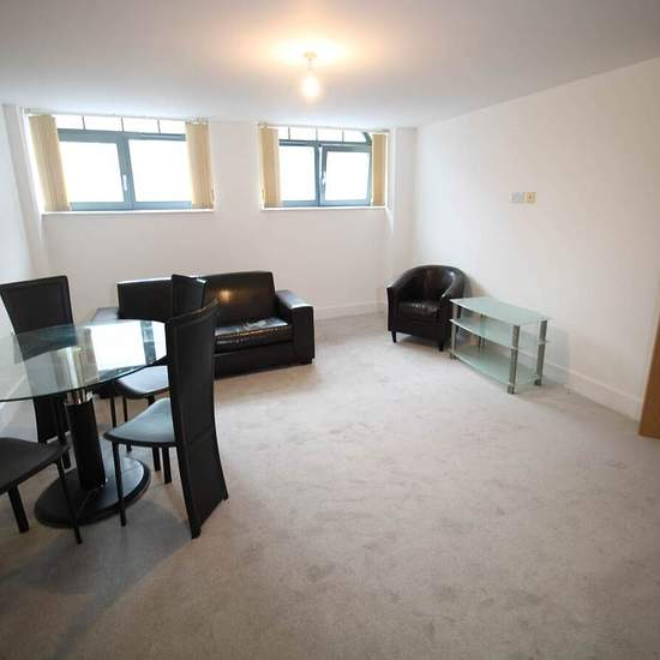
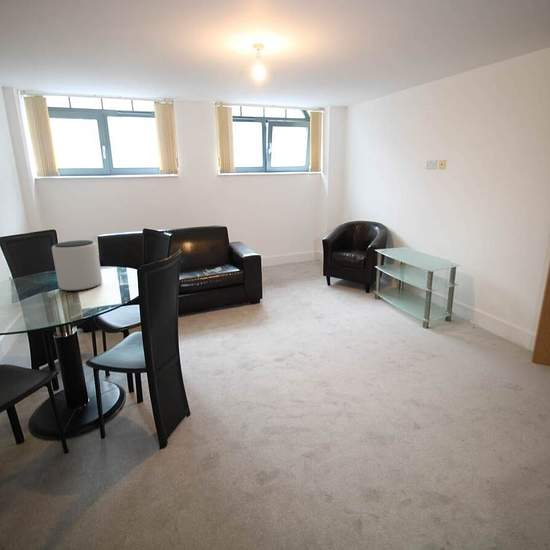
+ plant pot [51,239,103,292]
